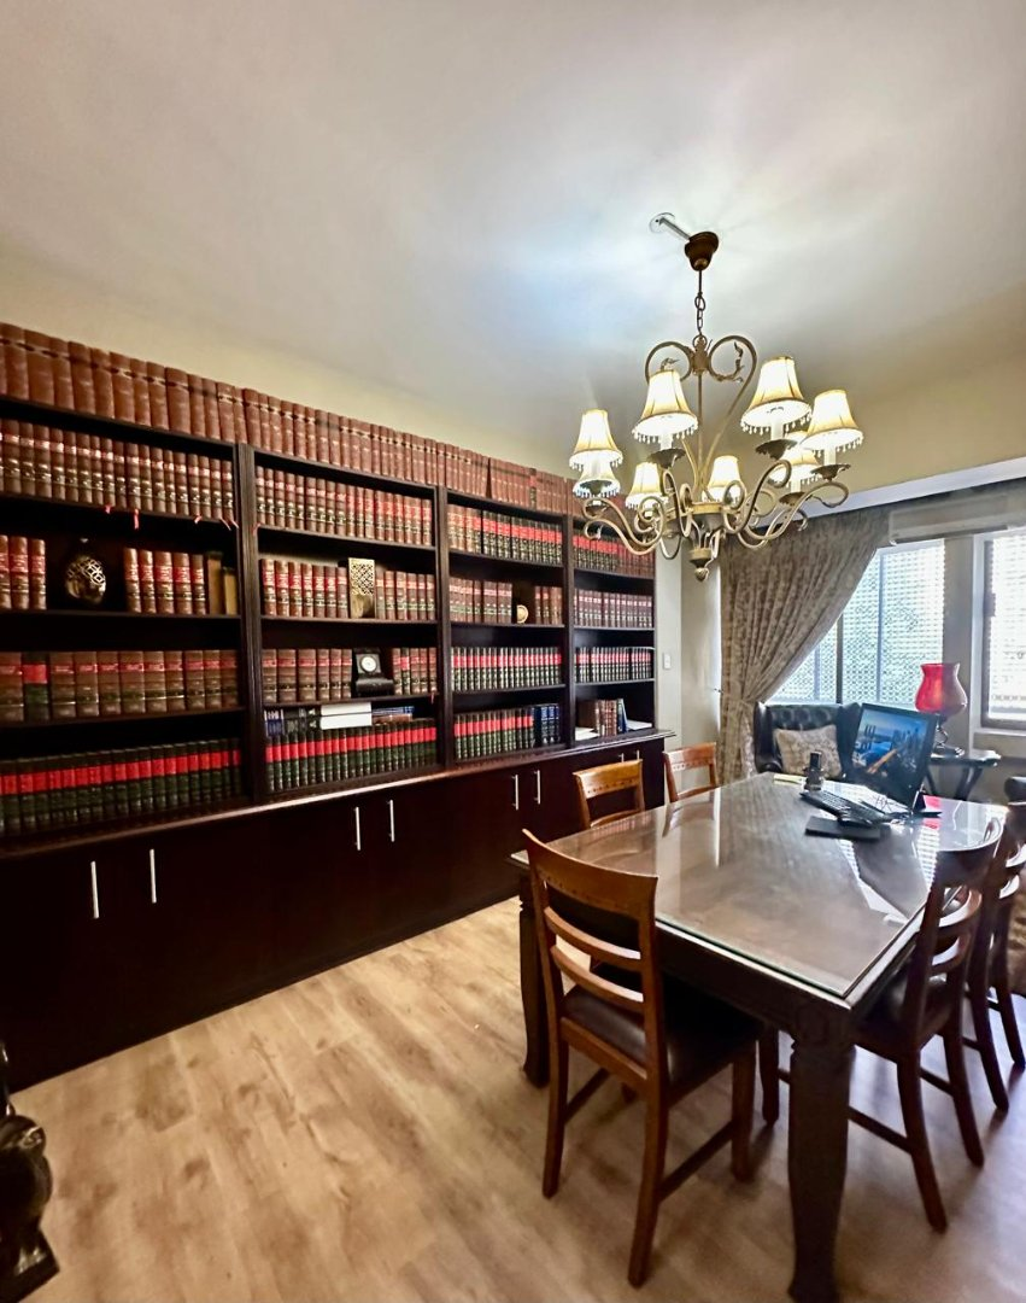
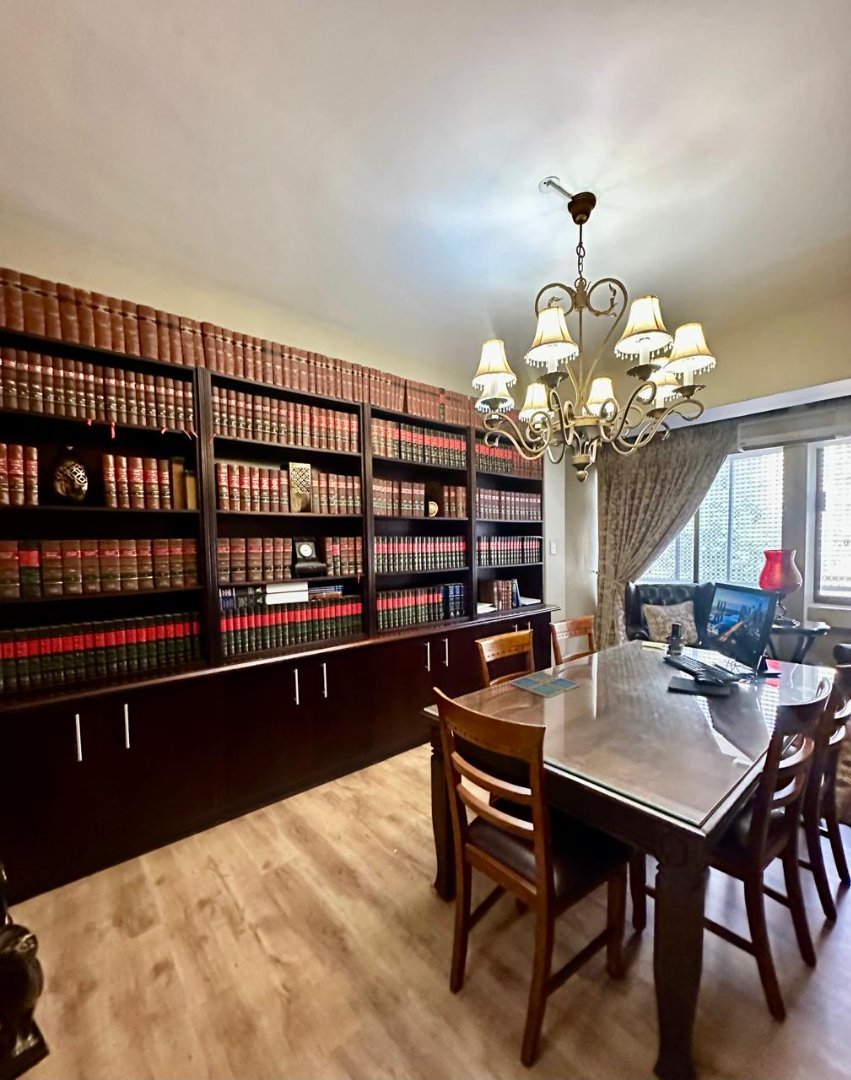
+ drink coaster [509,670,581,699]
